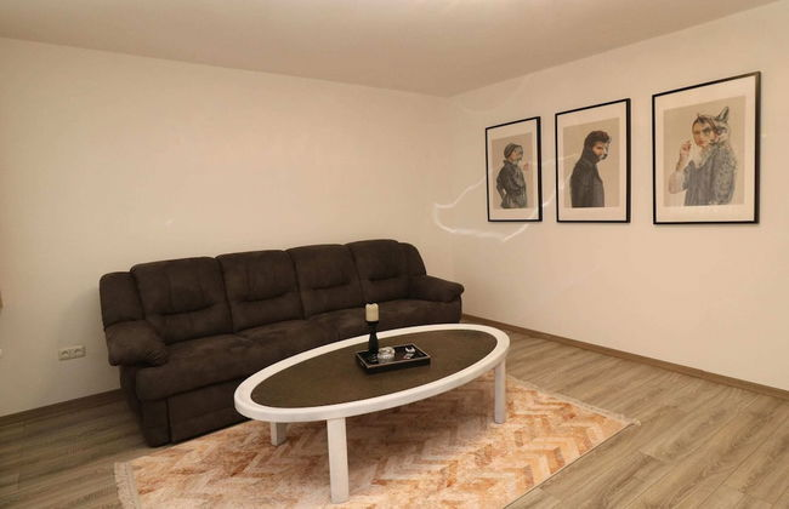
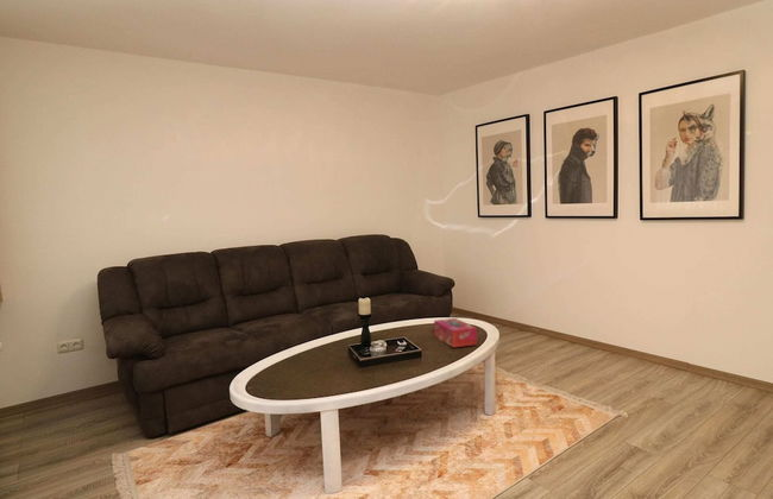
+ tissue box [433,317,478,348]
